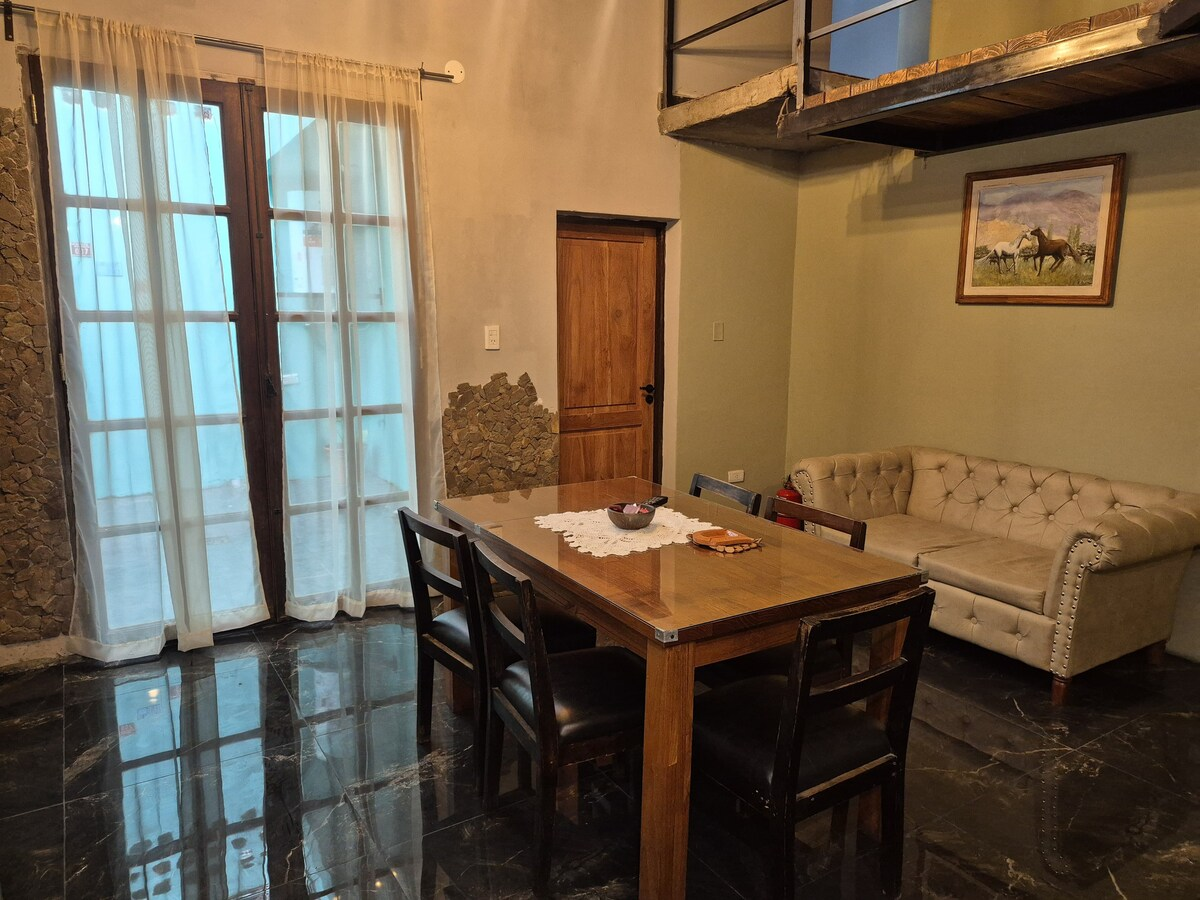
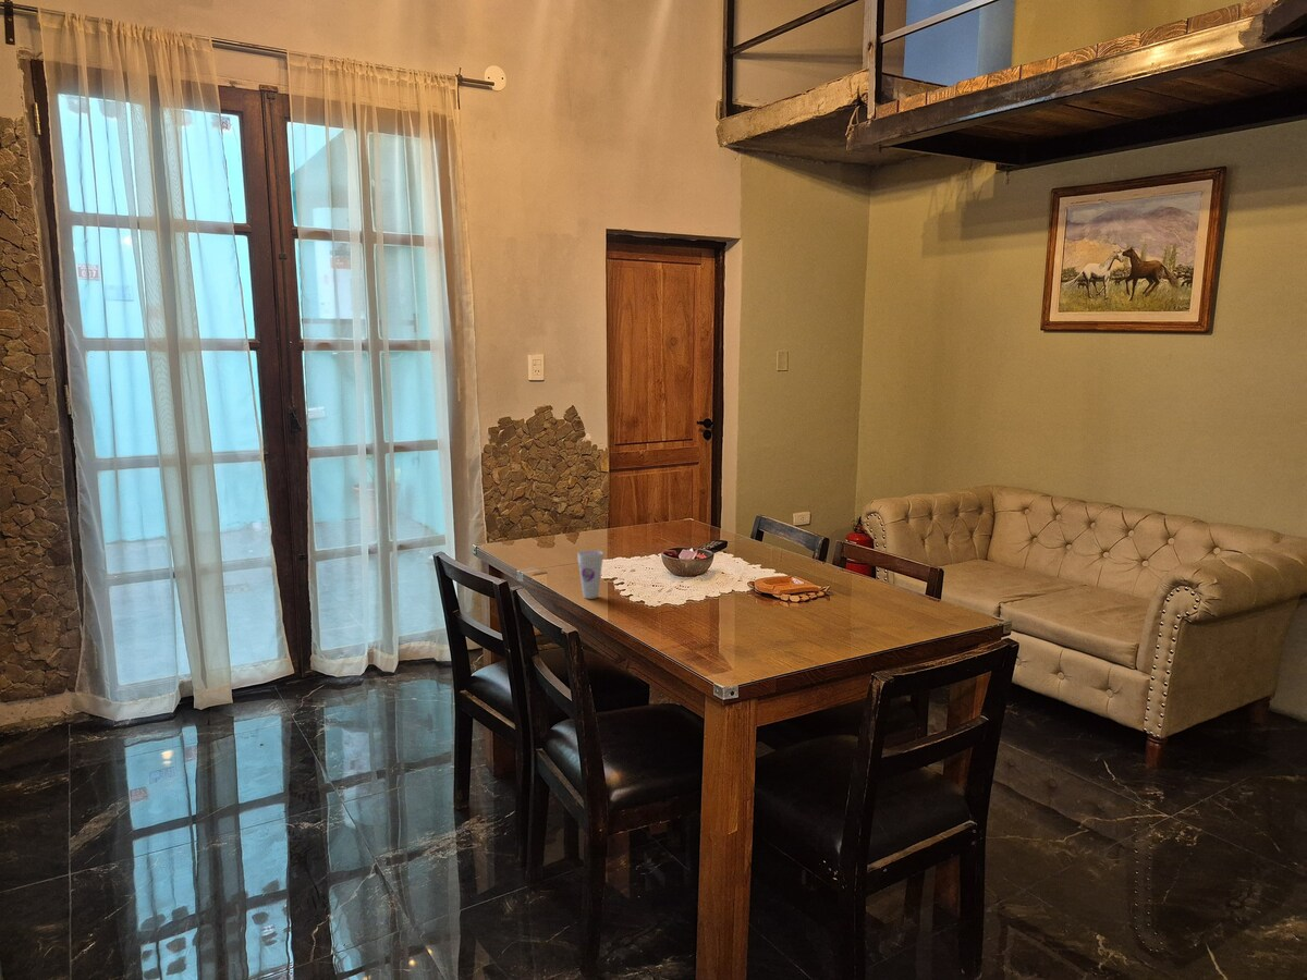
+ cup [576,549,604,600]
